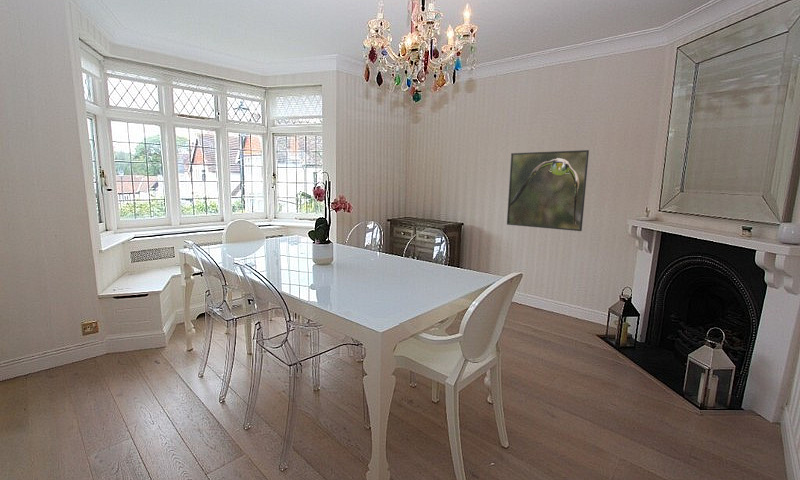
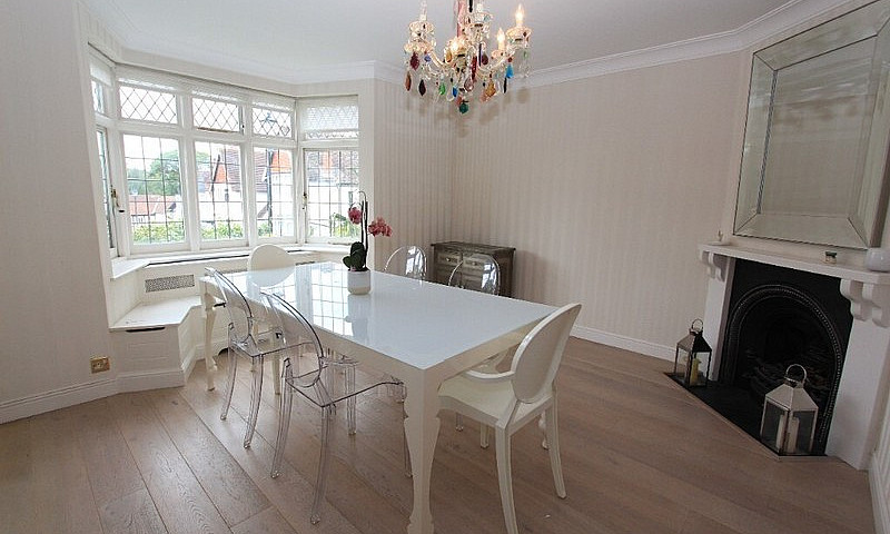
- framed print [506,149,590,232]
